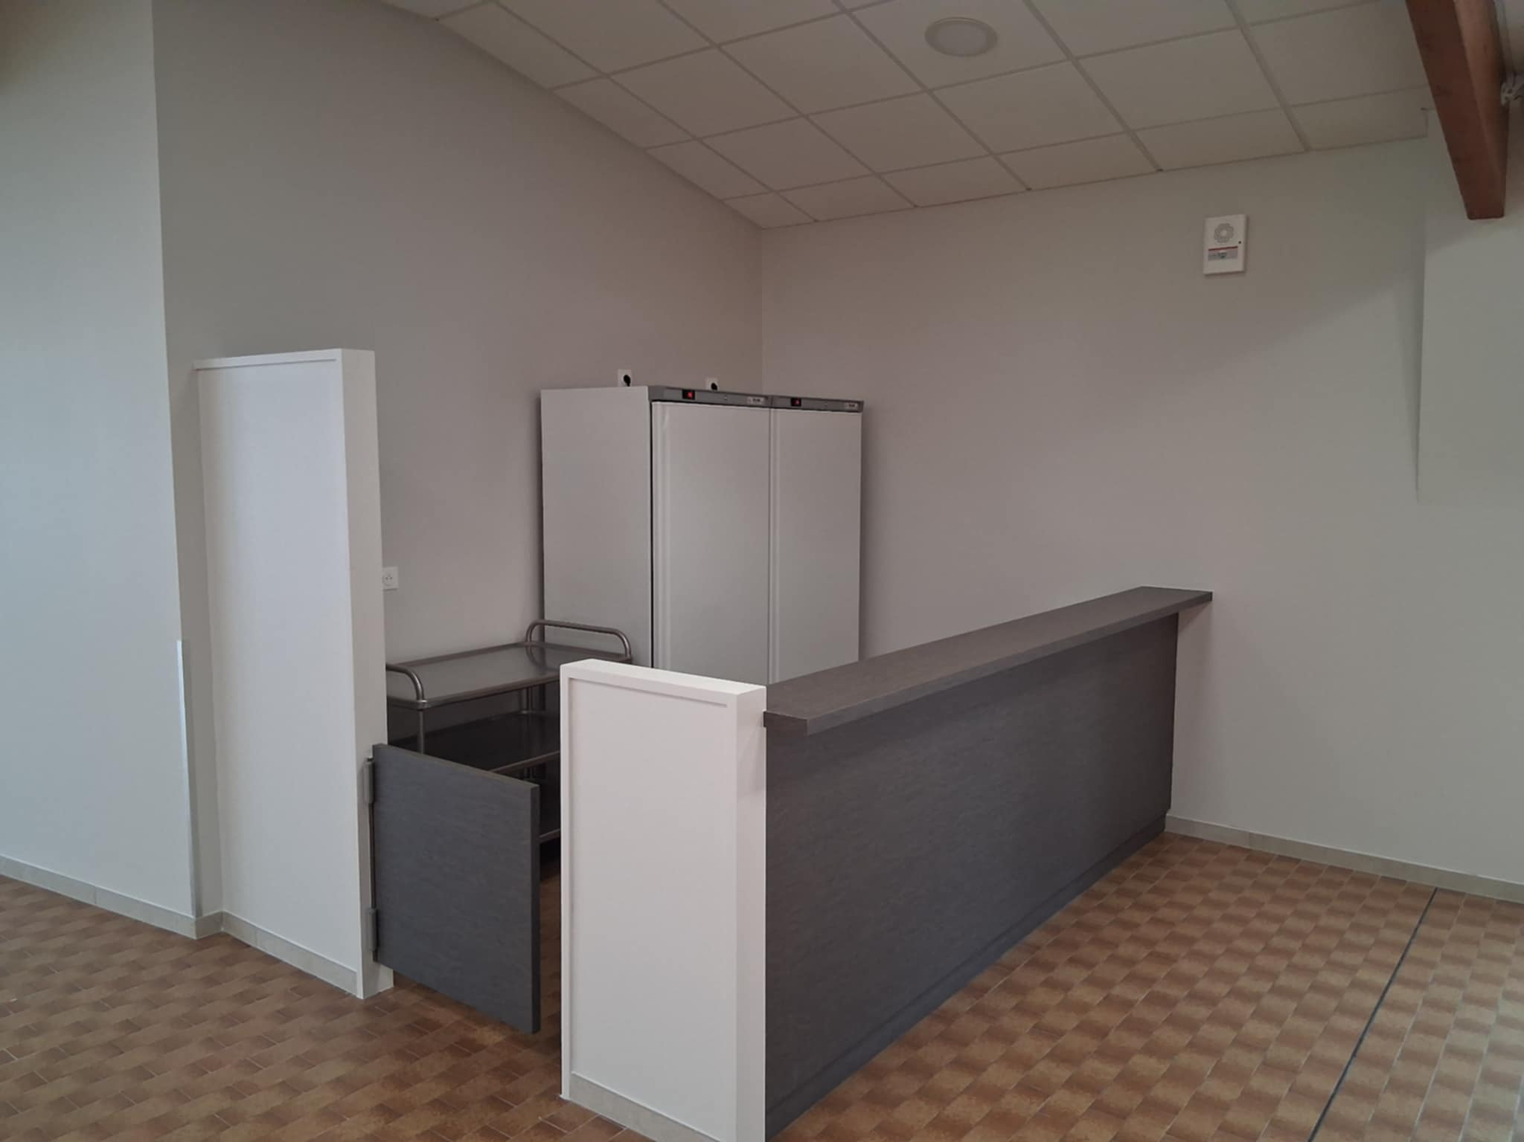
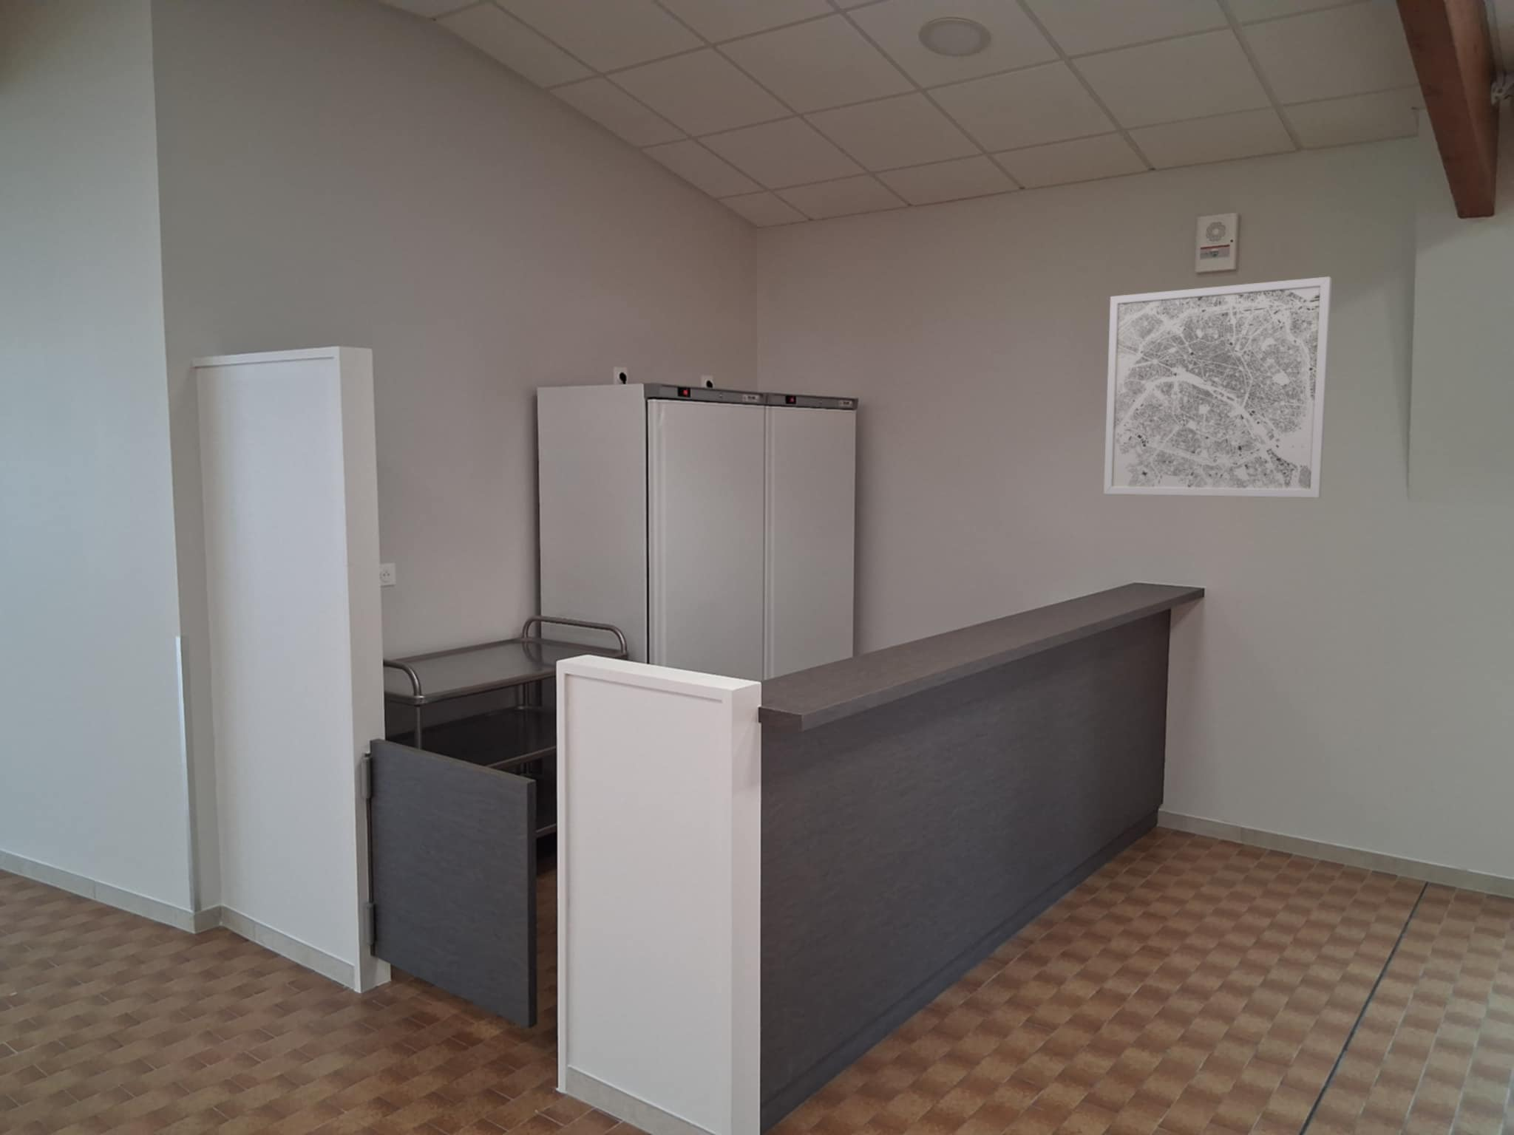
+ wall art [1103,275,1333,498]
